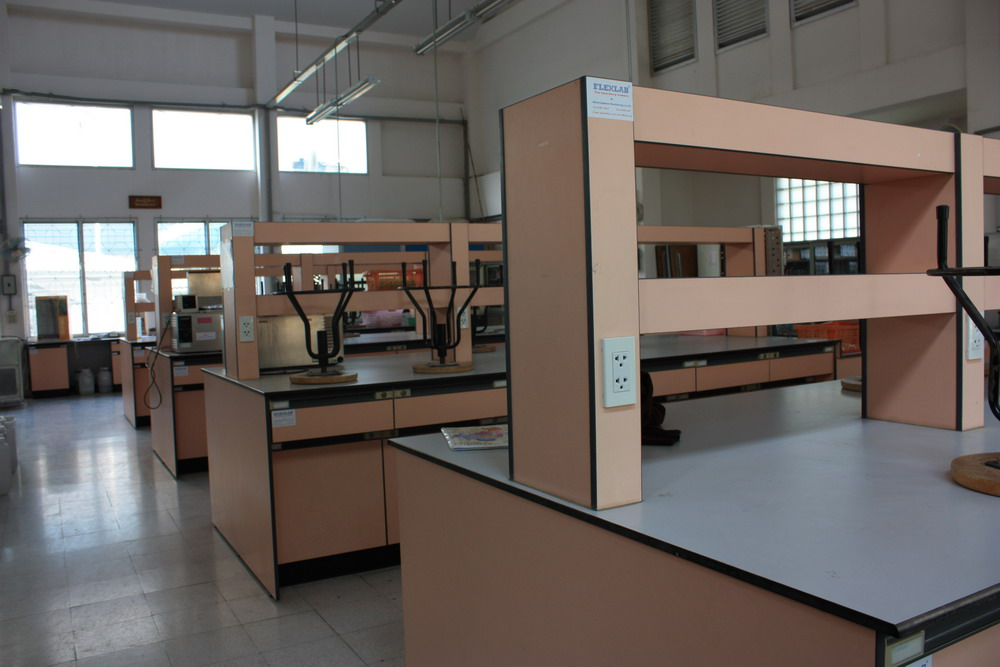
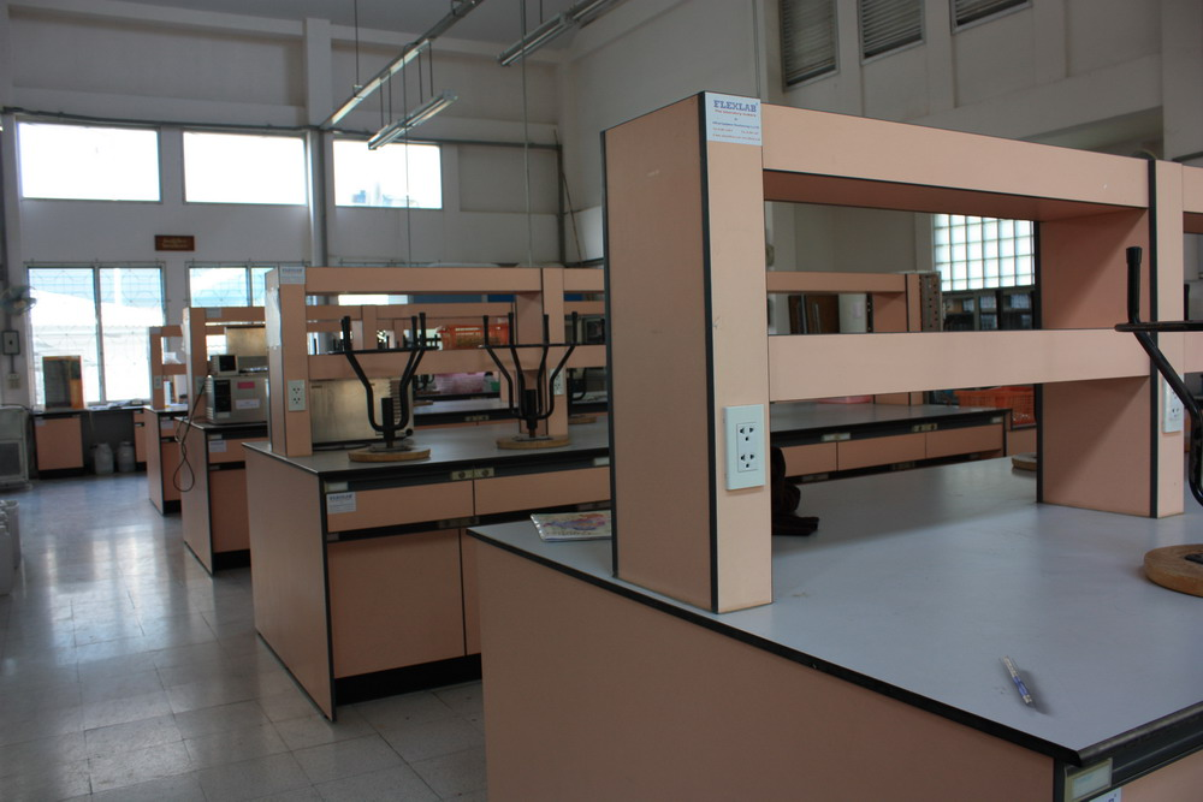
+ pen [997,654,1039,706]
